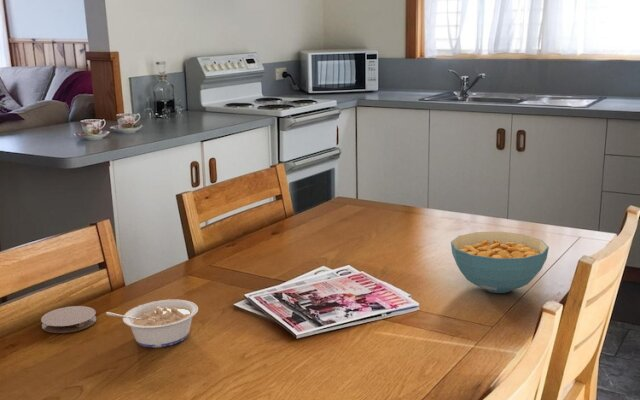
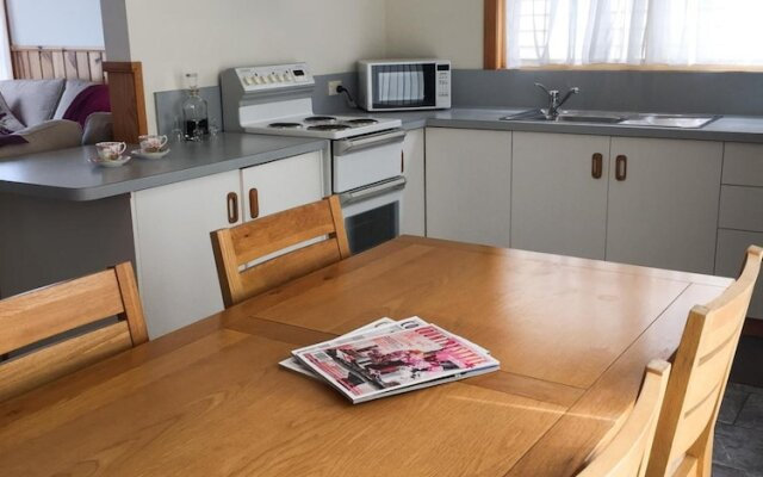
- coaster [40,305,97,334]
- legume [105,299,199,349]
- cereal bowl [450,231,550,294]
